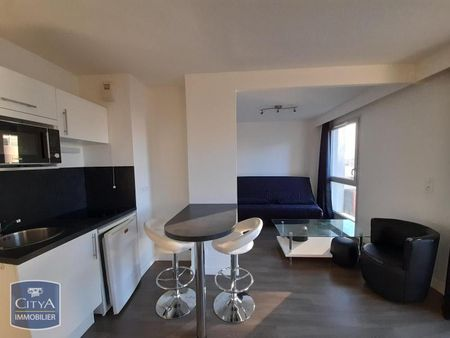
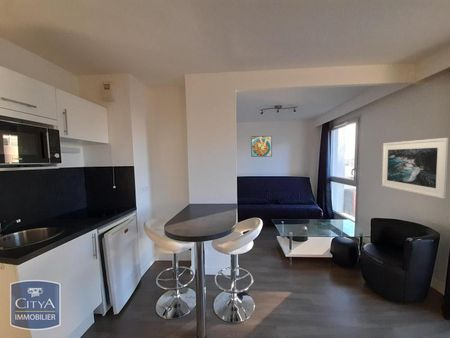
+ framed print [381,137,450,200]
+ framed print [250,135,273,158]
